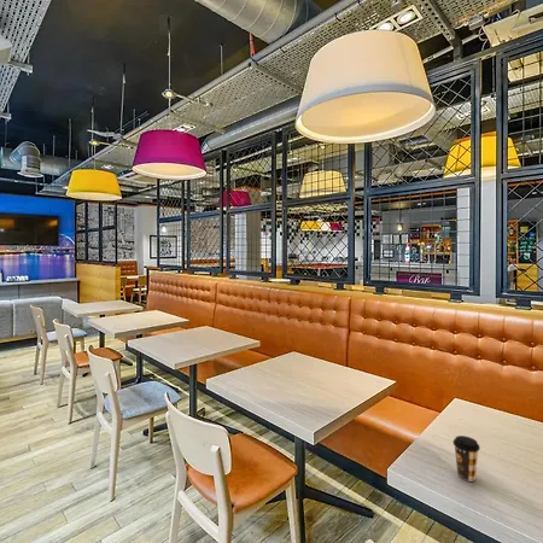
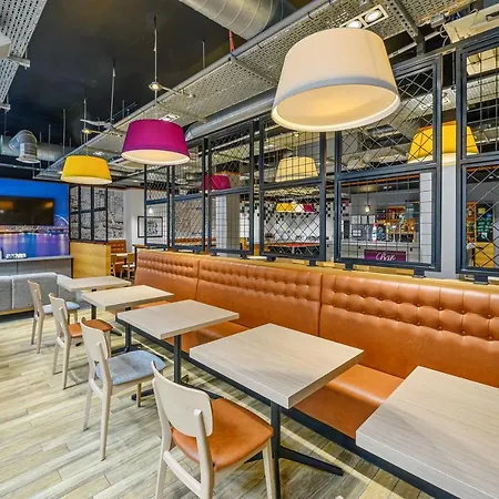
- coffee cup [451,434,481,483]
